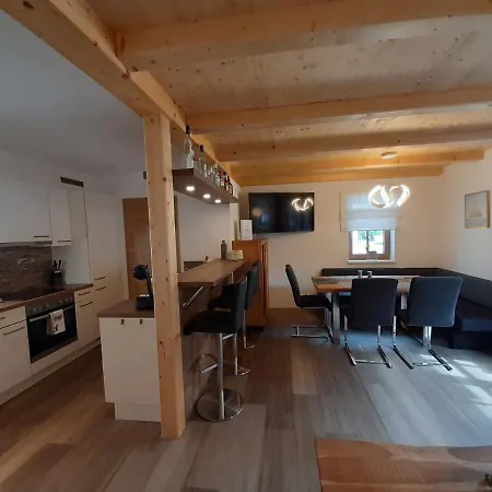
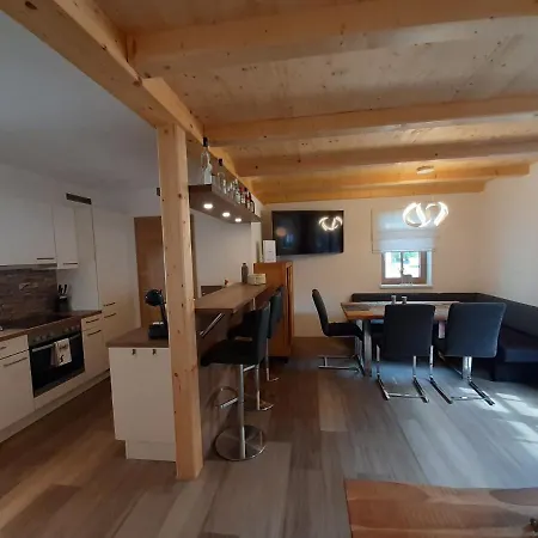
- wall art [464,189,492,230]
